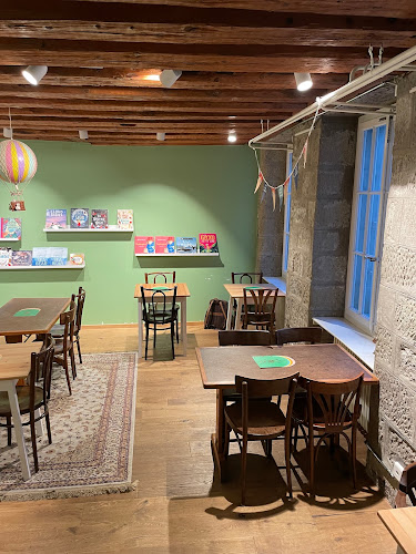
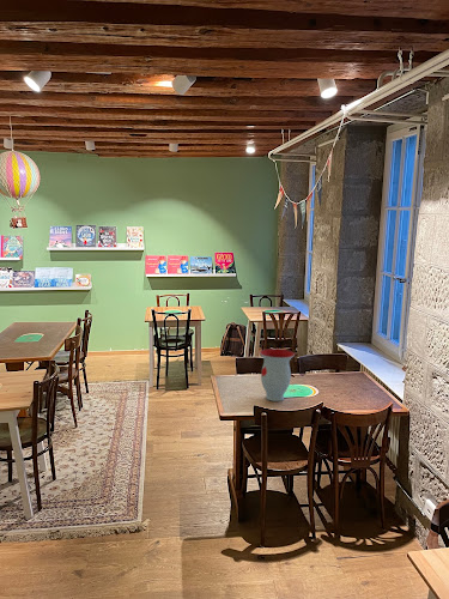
+ vase [259,347,296,403]
